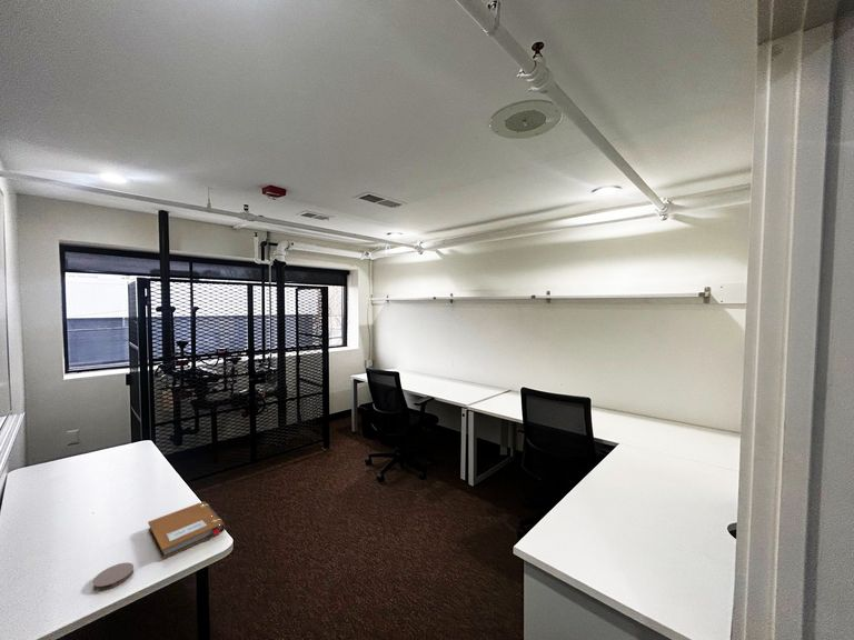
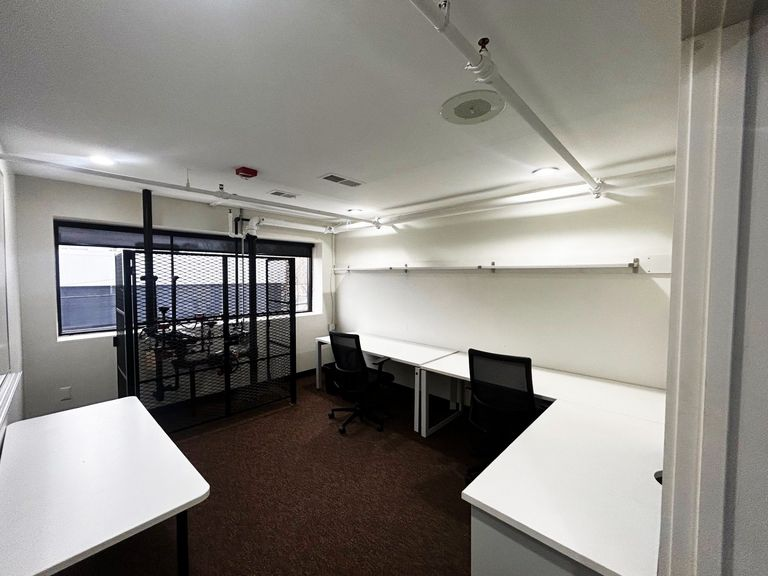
- notebook [147,500,226,560]
- coaster [91,561,135,591]
